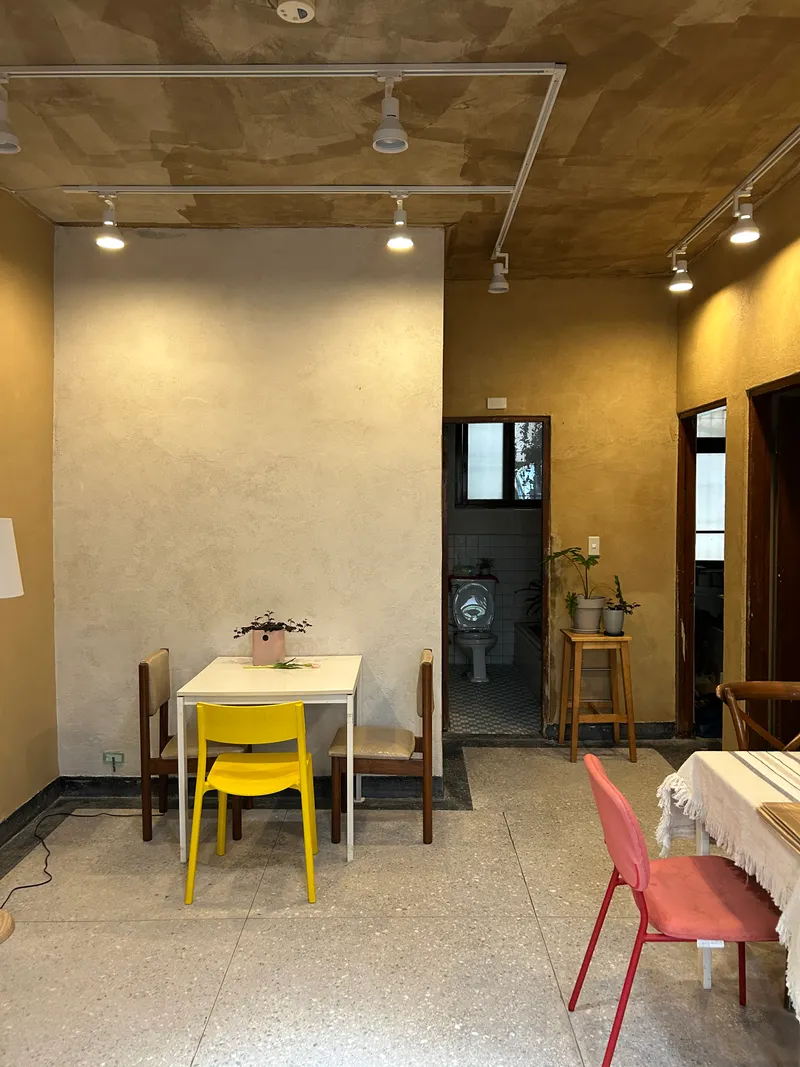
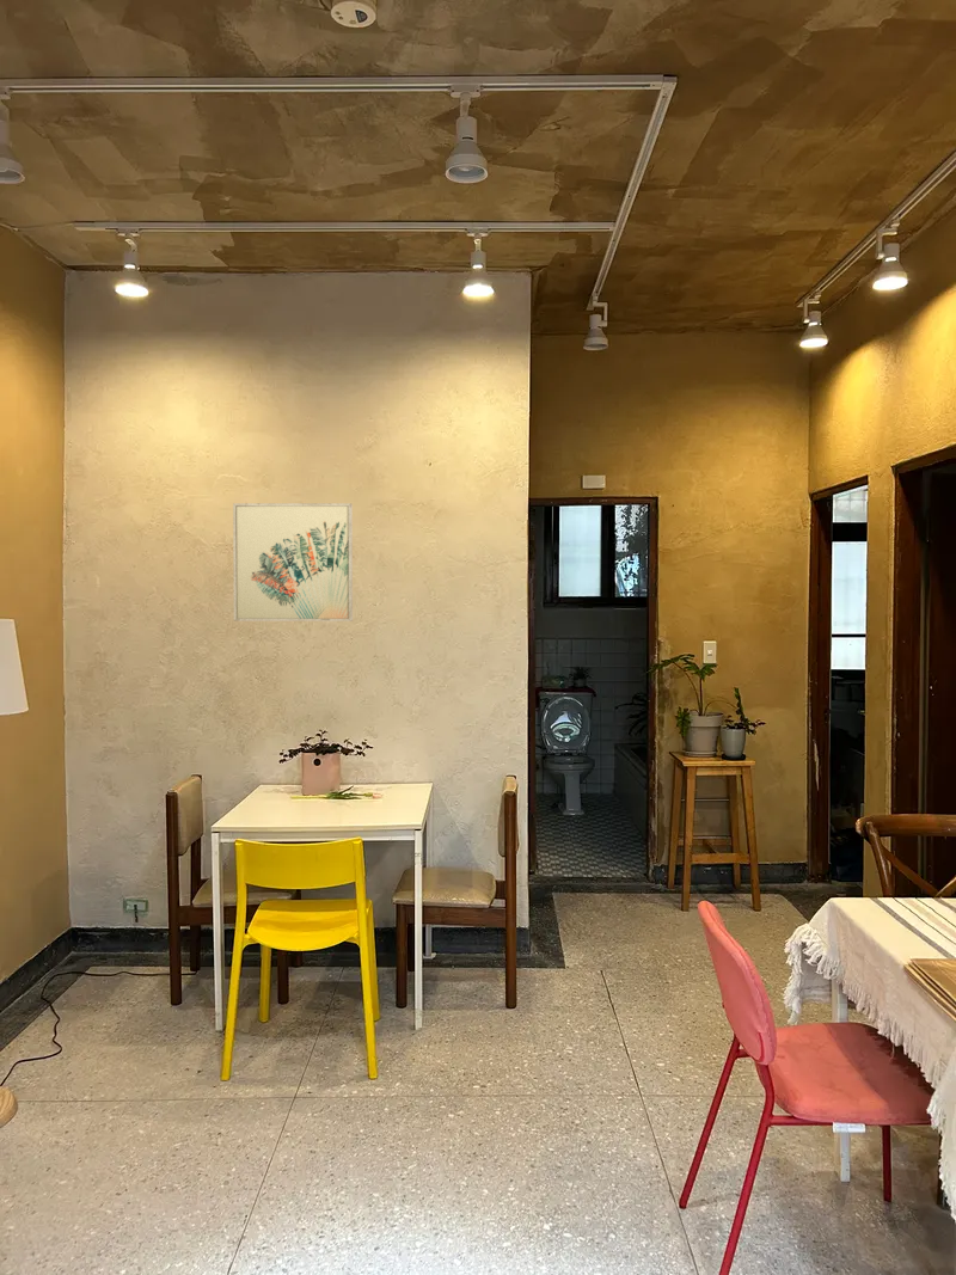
+ wall art [232,502,354,623]
